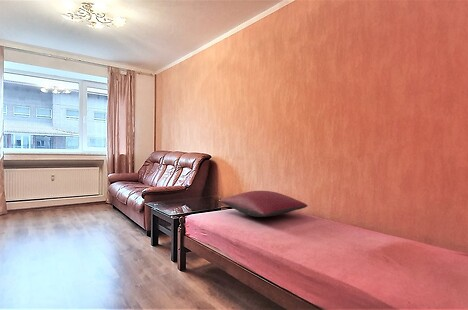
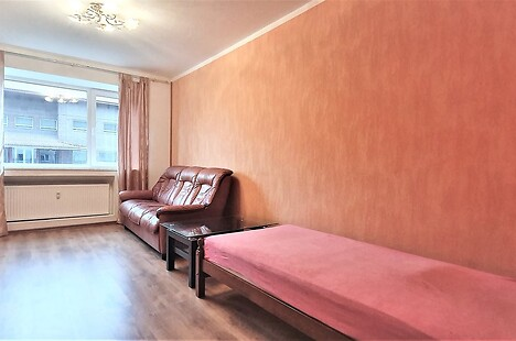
- pillow [219,190,309,218]
